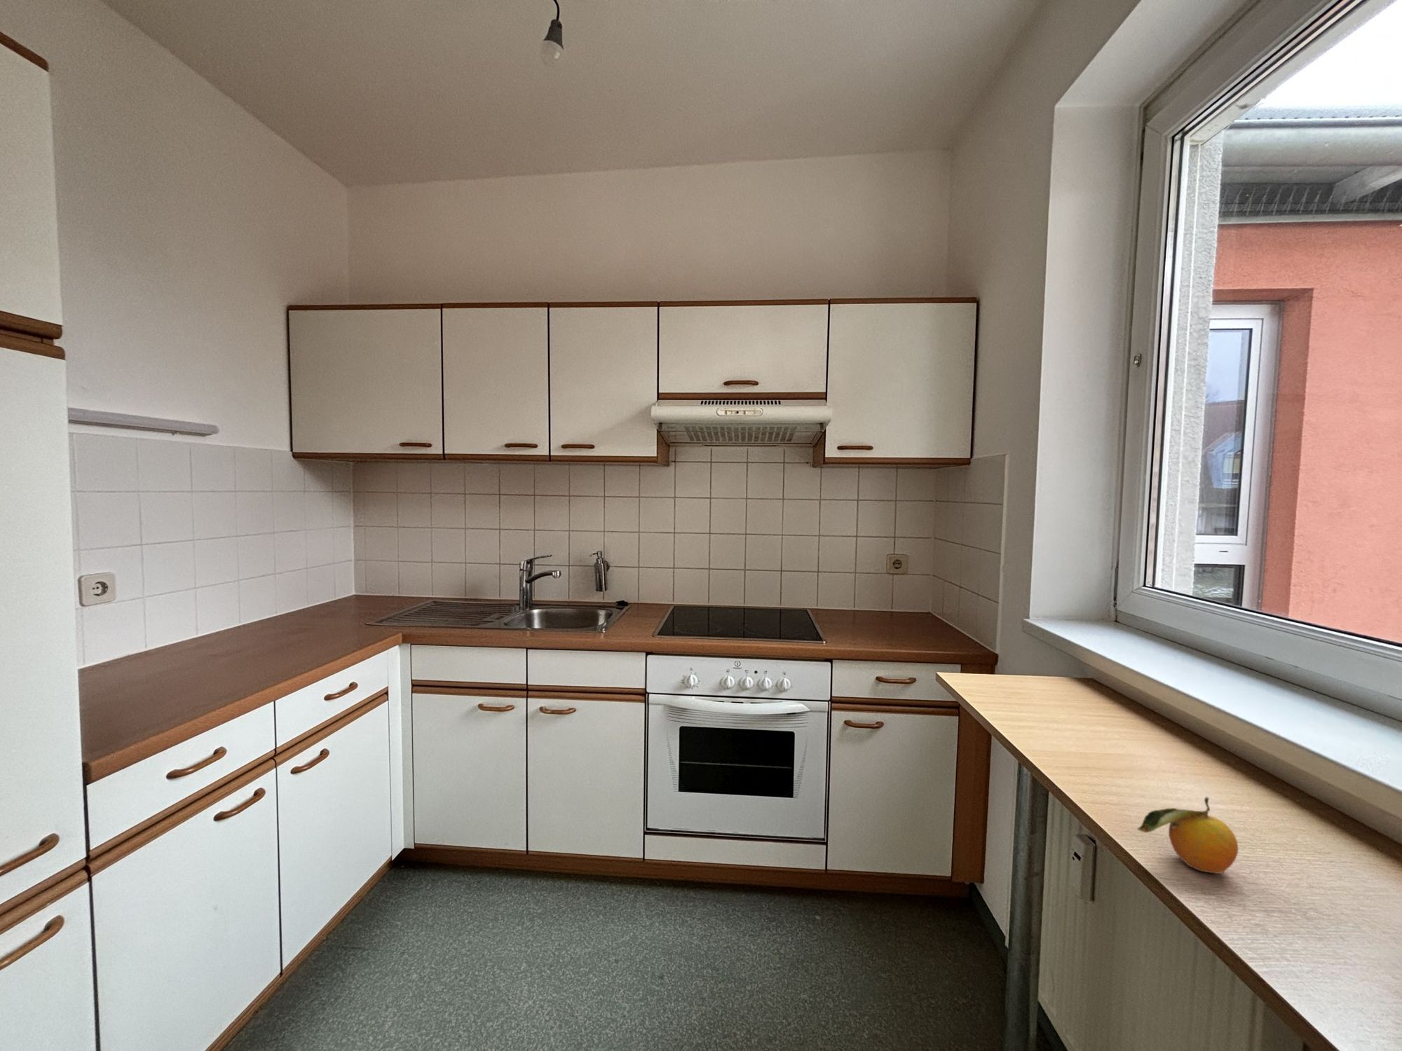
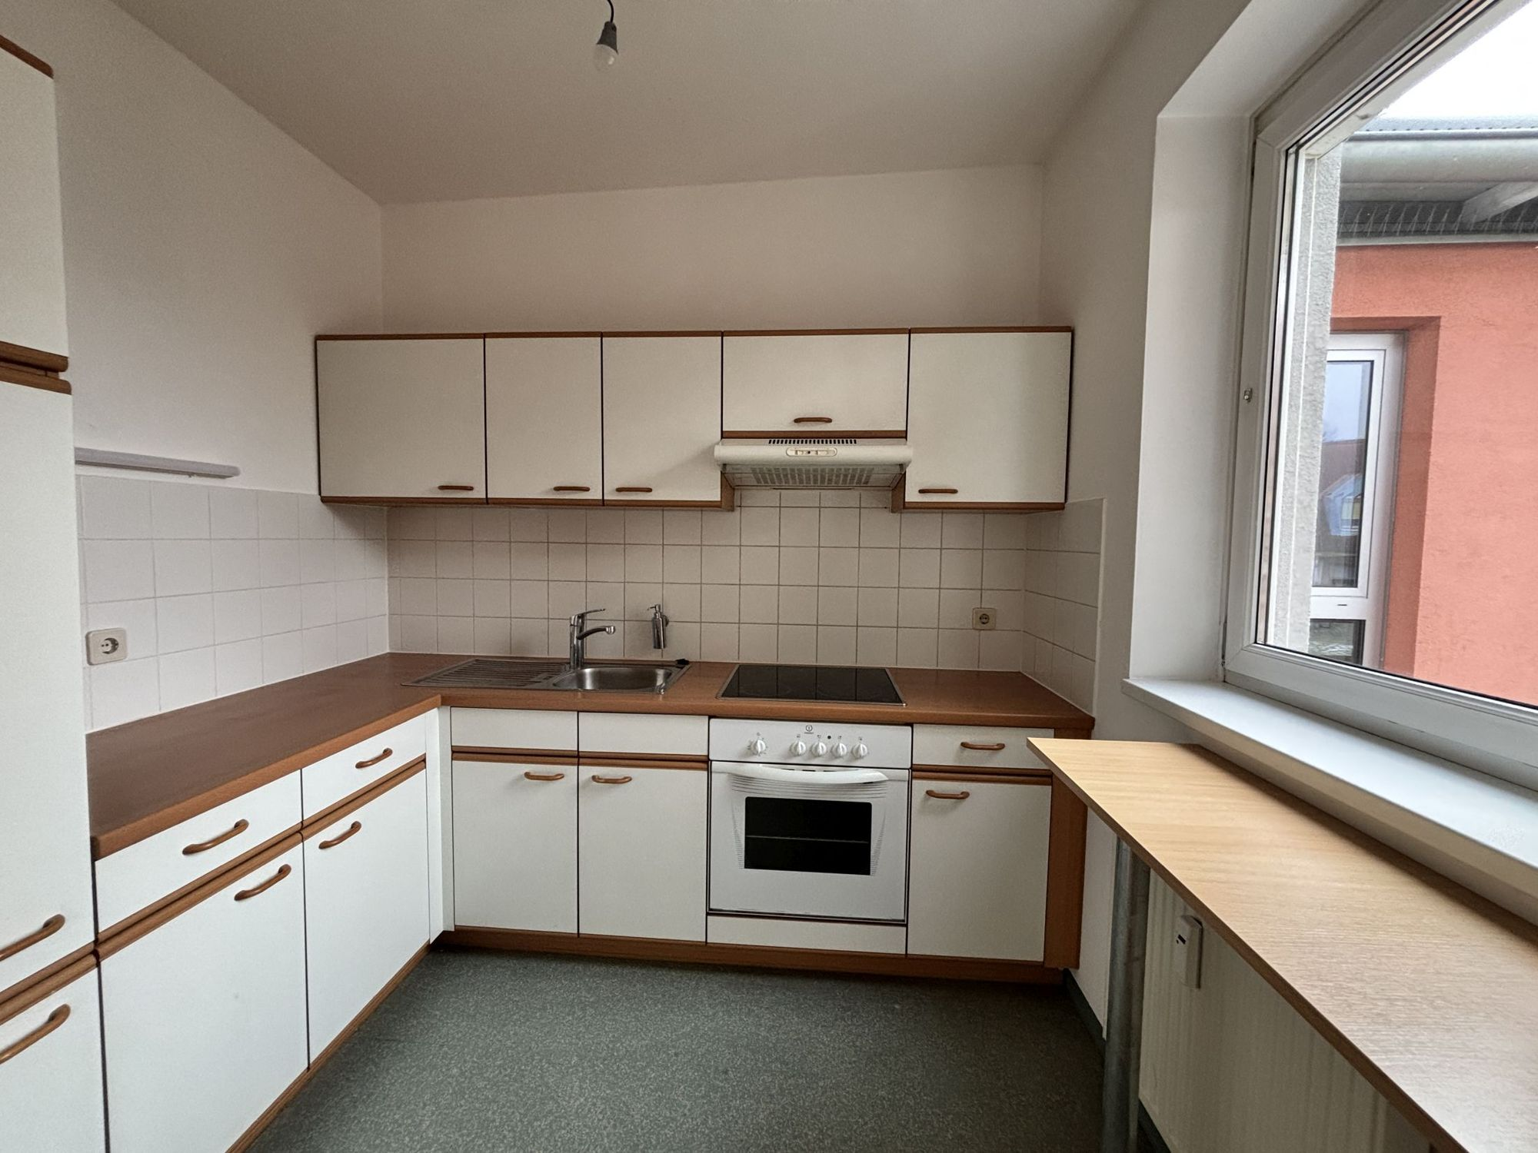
- fruit [1136,796,1239,874]
